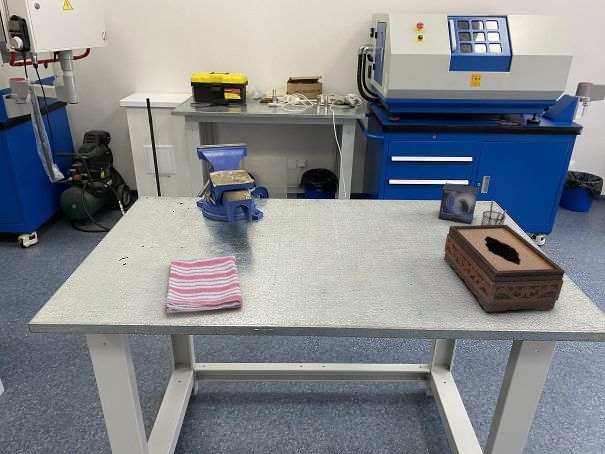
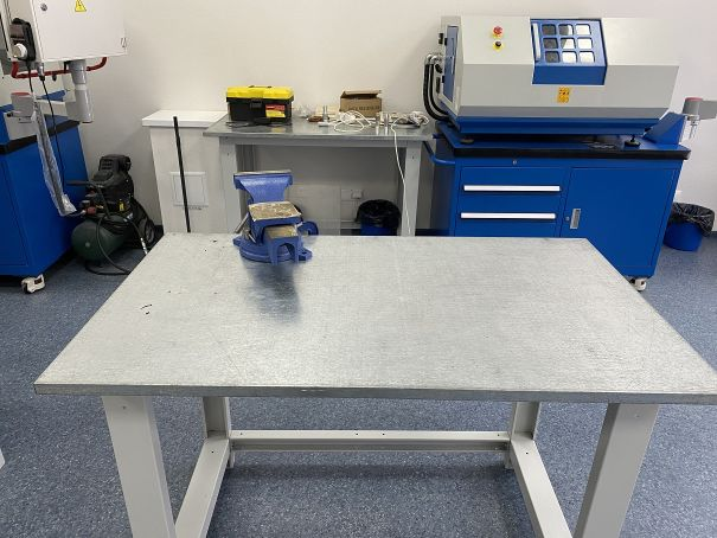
- tissue box [443,224,566,313]
- pencil holder [480,198,507,225]
- small box [438,182,480,224]
- dish towel [164,254,244,314]
